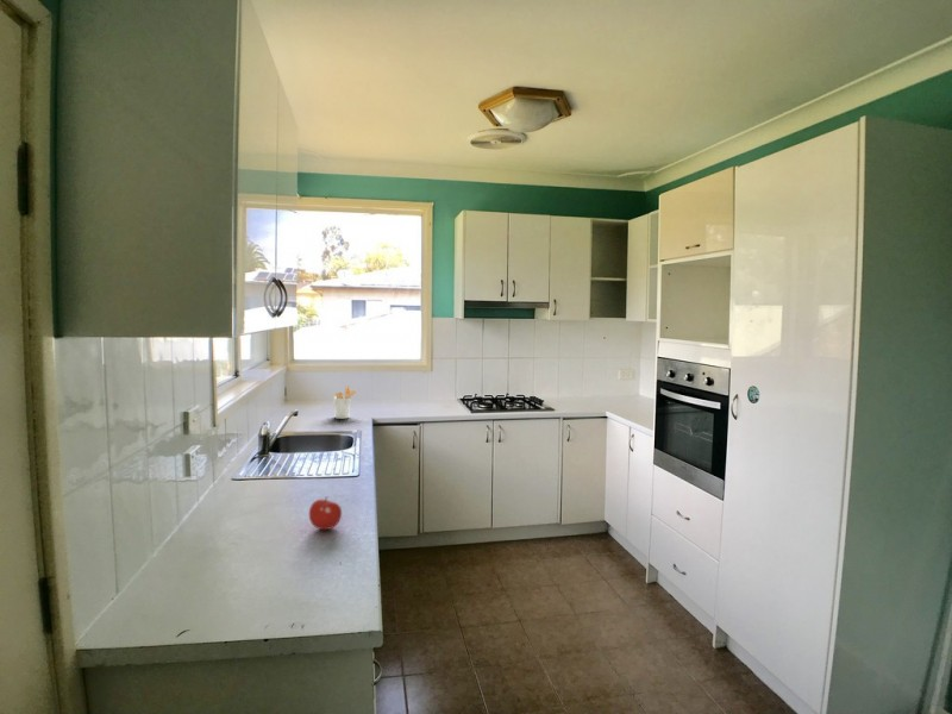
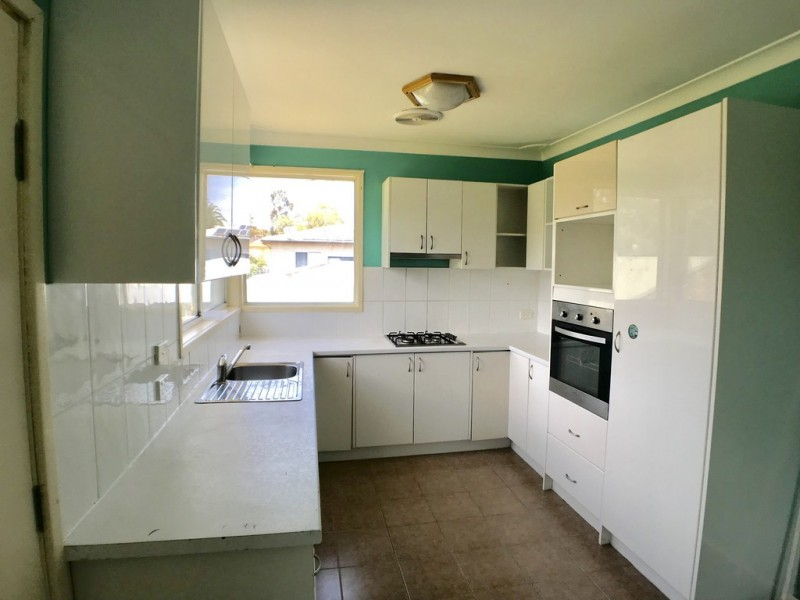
- fruit [308,495,343,531]
- utensil holder [332,386,359,420]
